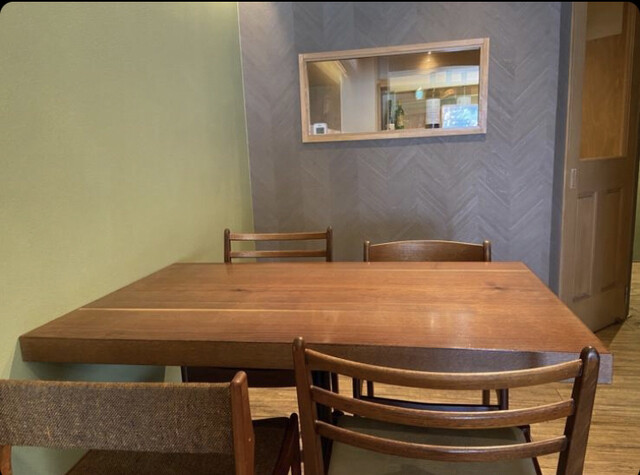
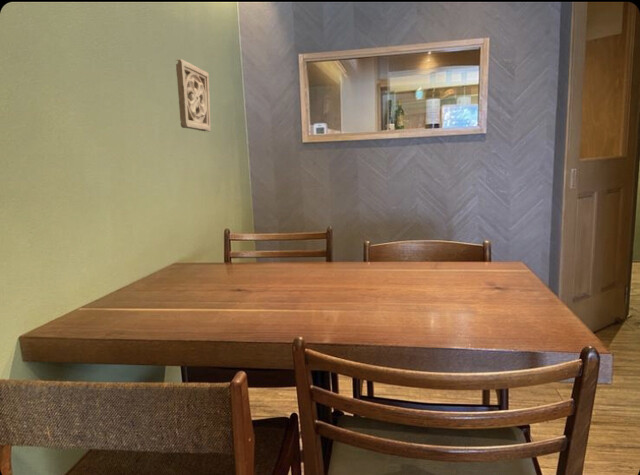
+ wall ornament [174,58,212,133]
